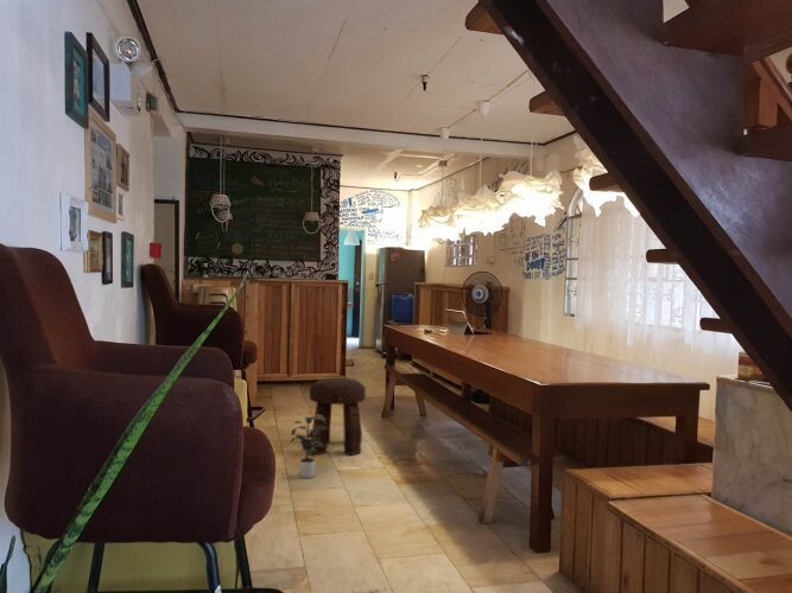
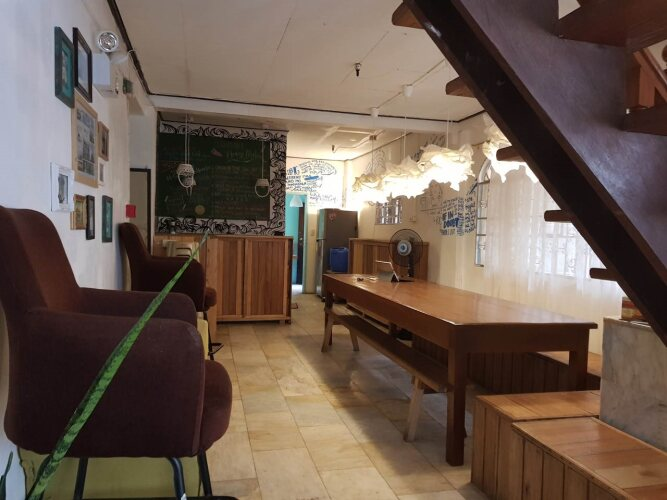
- stool [309,377,367,457]
- potted plant [289,415,328,479]
